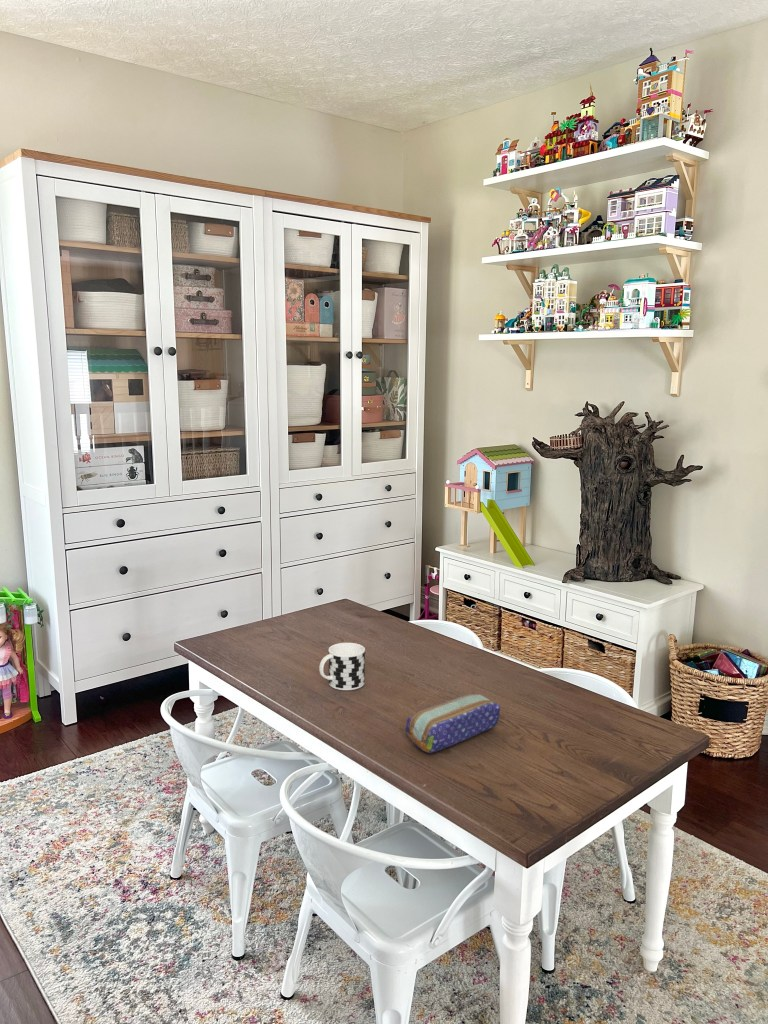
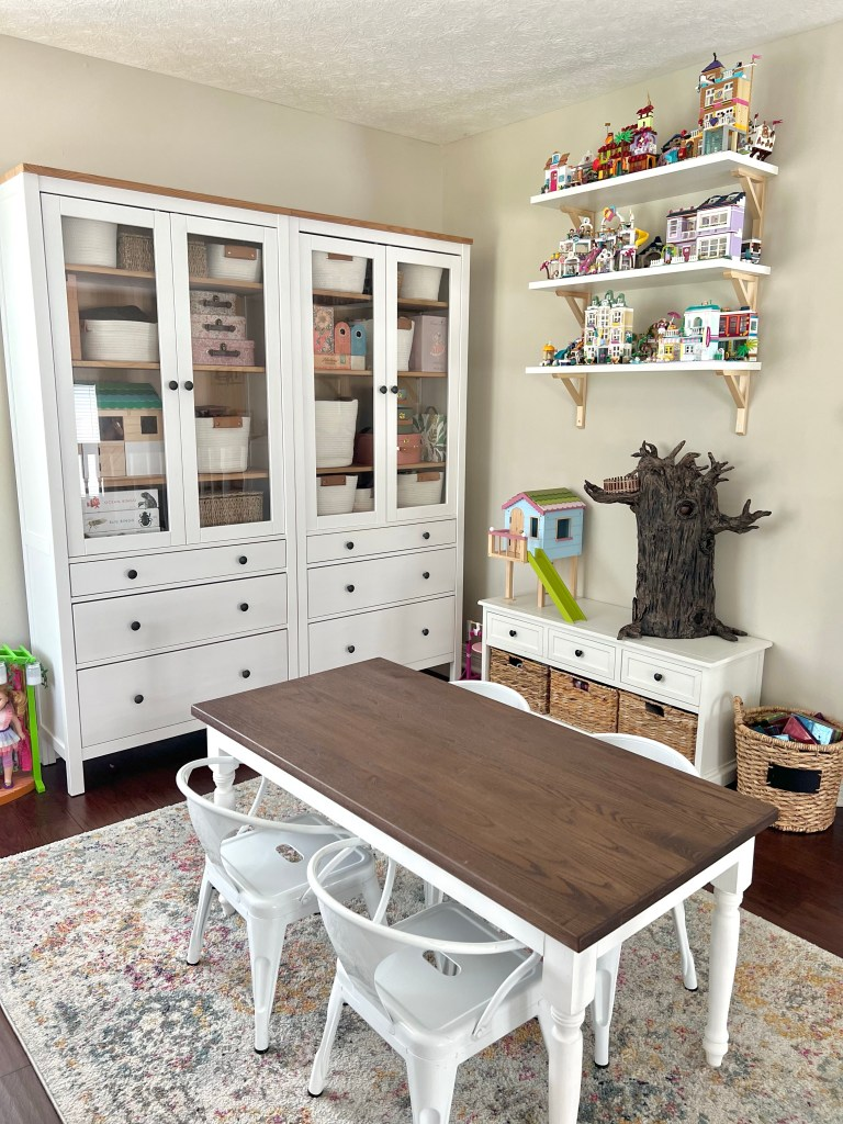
- cup [318,642,366,691]
- pencil case [404,691,501,754]
